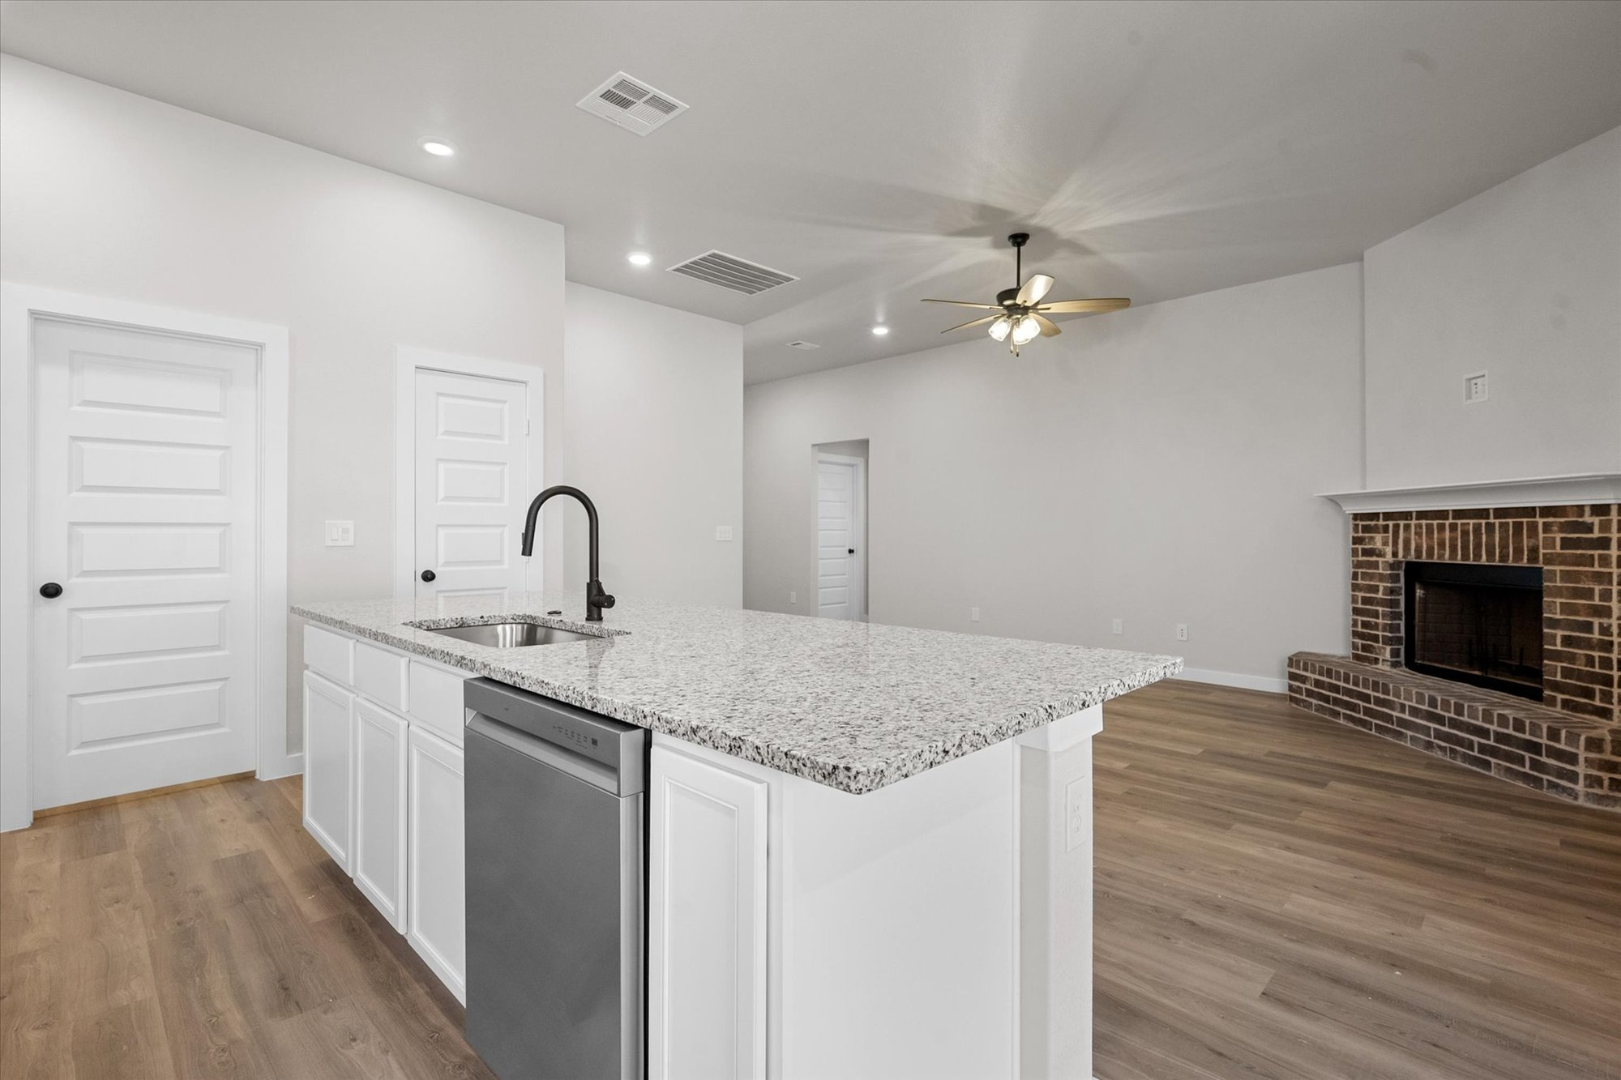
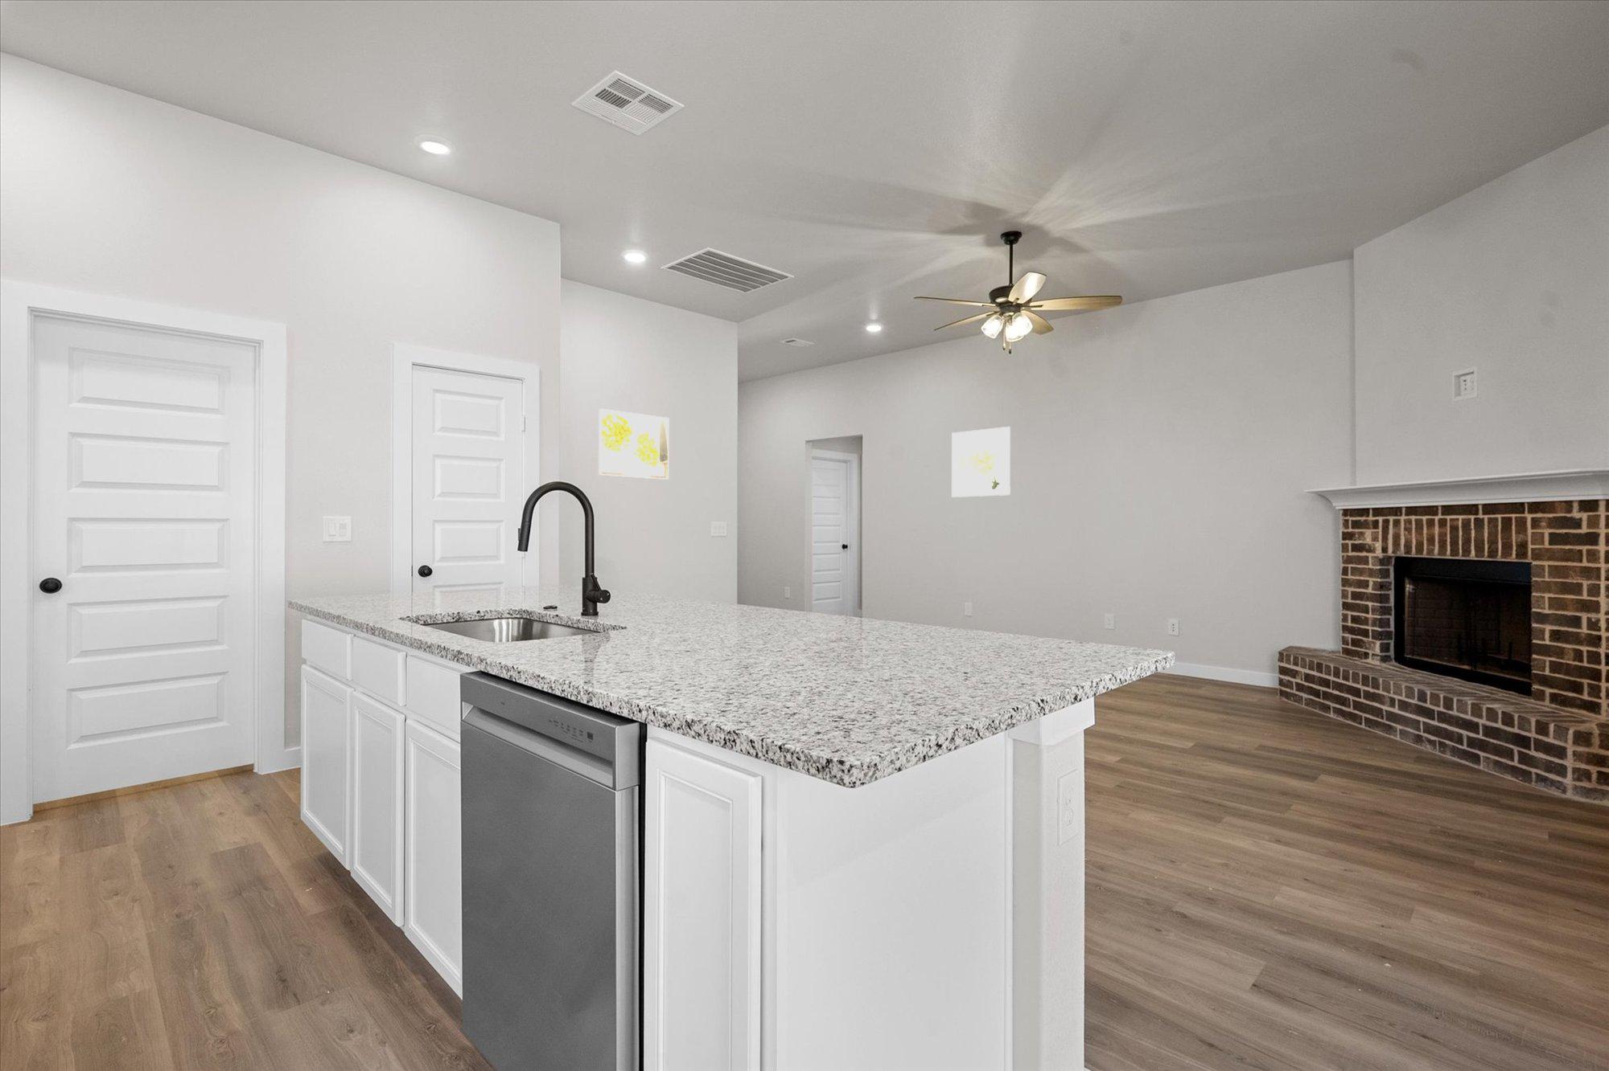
+ wall art [951,426,1011,498]
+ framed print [598,408,670,481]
